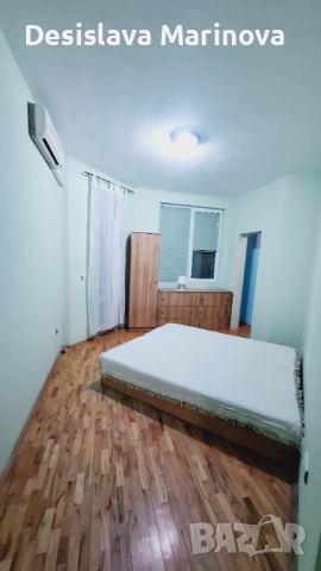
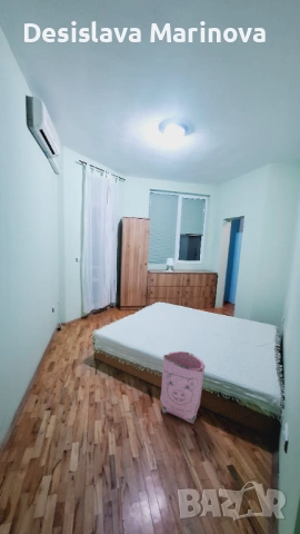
+ bag [159,350,206,425]
